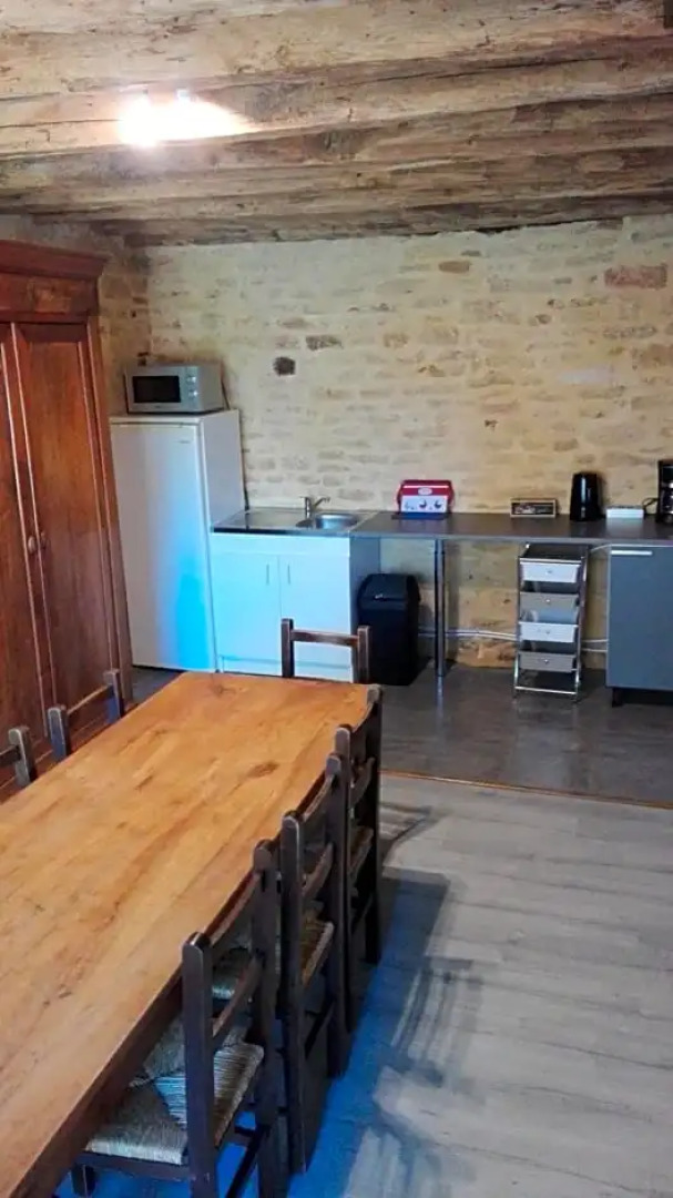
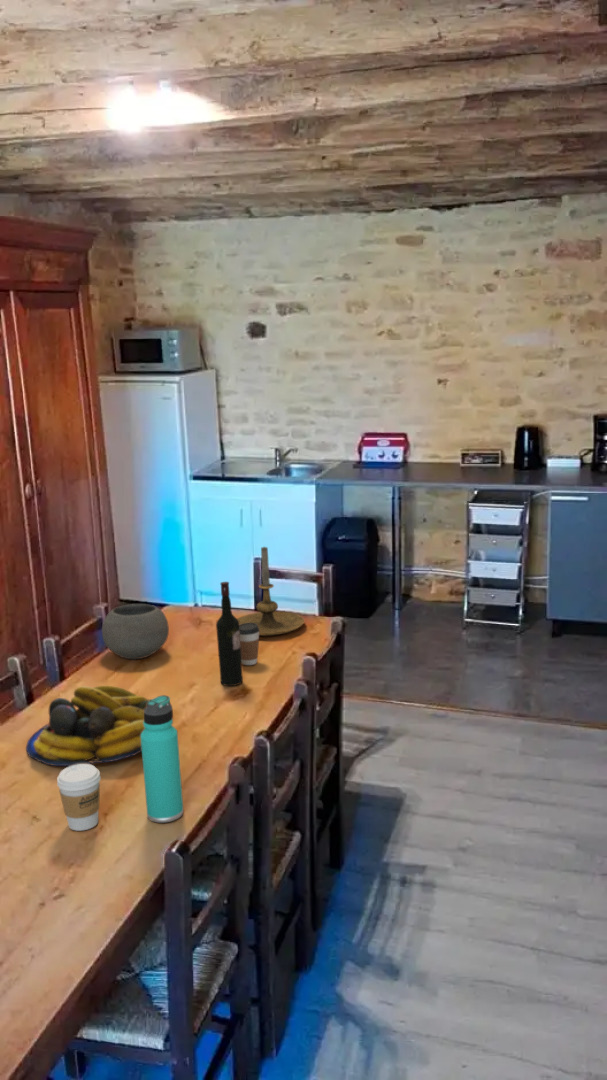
+ wine bottle [215,581,244,687]
+ coffee cup [56,764,102,832]
+ thermos bottle [141,694,184,824]
+ candle holder [236,546,305,637]
+ bowl [101,603,170,660]
+ fruit bowl [25,685,152,767]
+ coffee cup [239,623,260,666]
